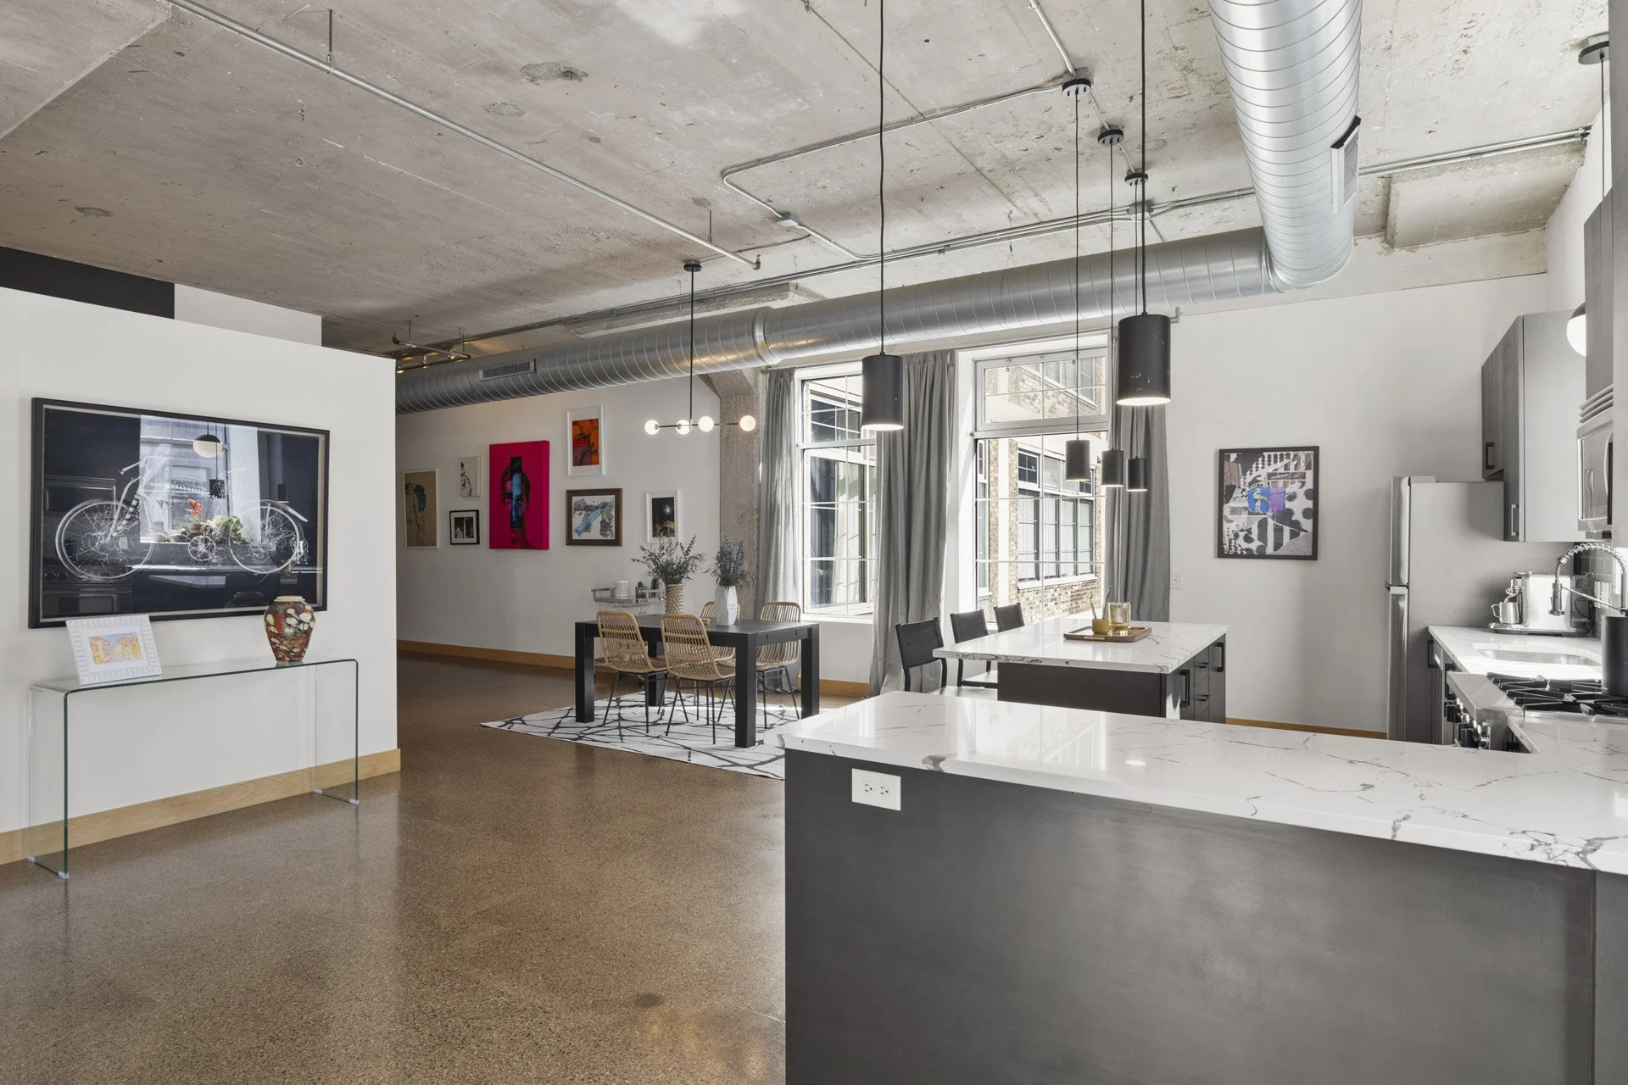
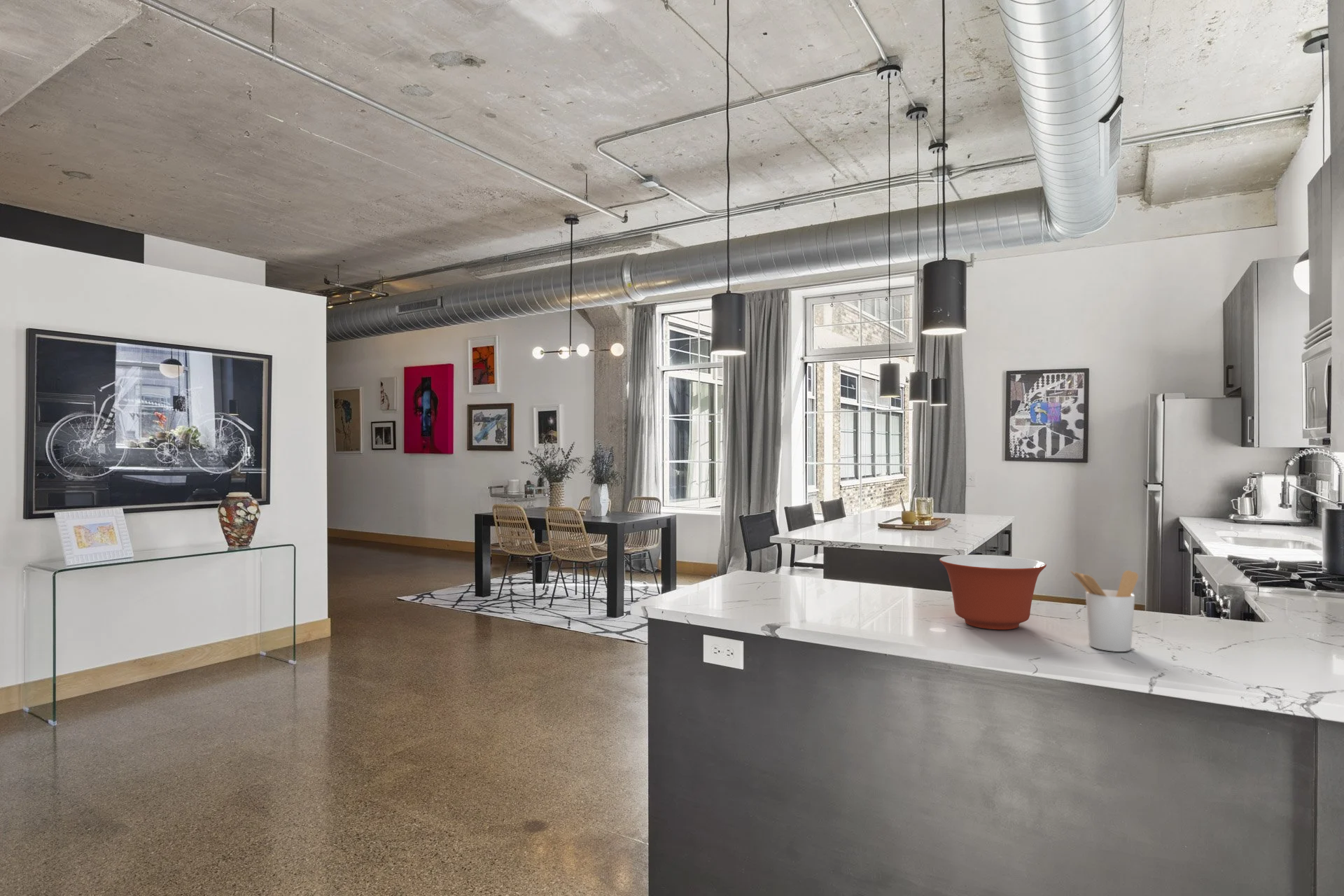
+ utensil holder [1070,570,1139,652]
+ mixing bowl [939,554,1047,630]
